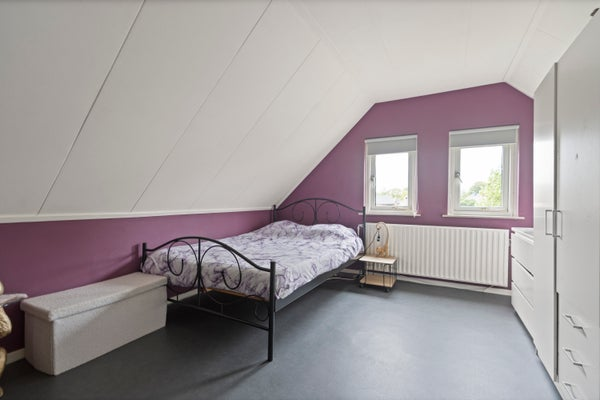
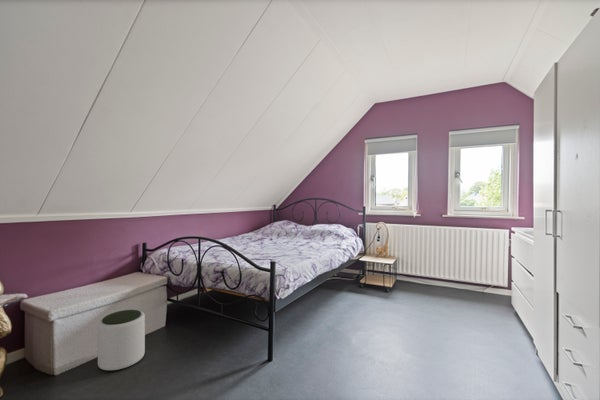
+ plant pot [97,309,146,371]
